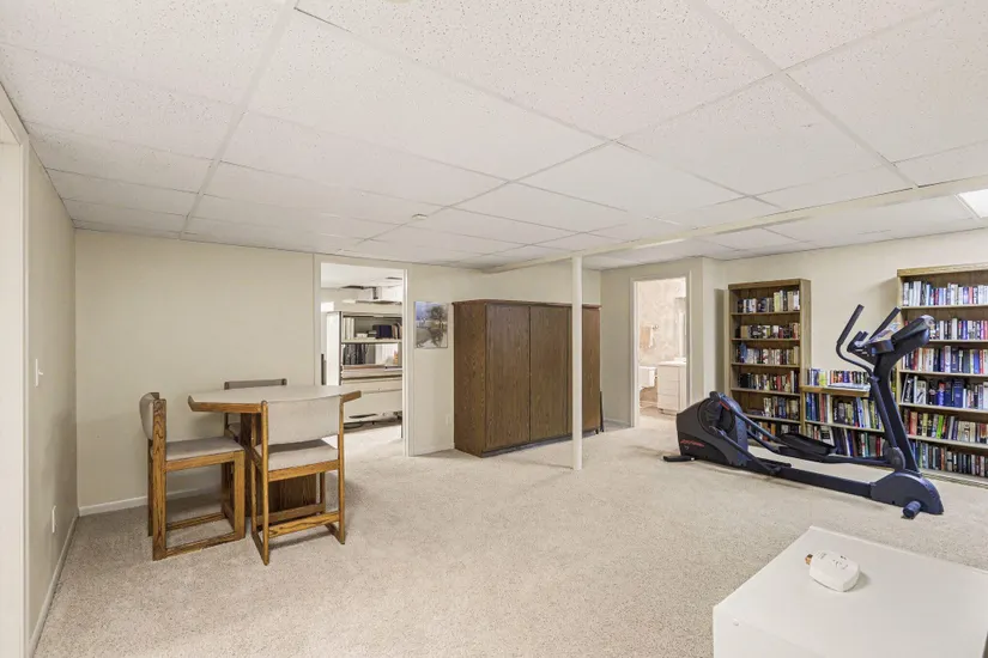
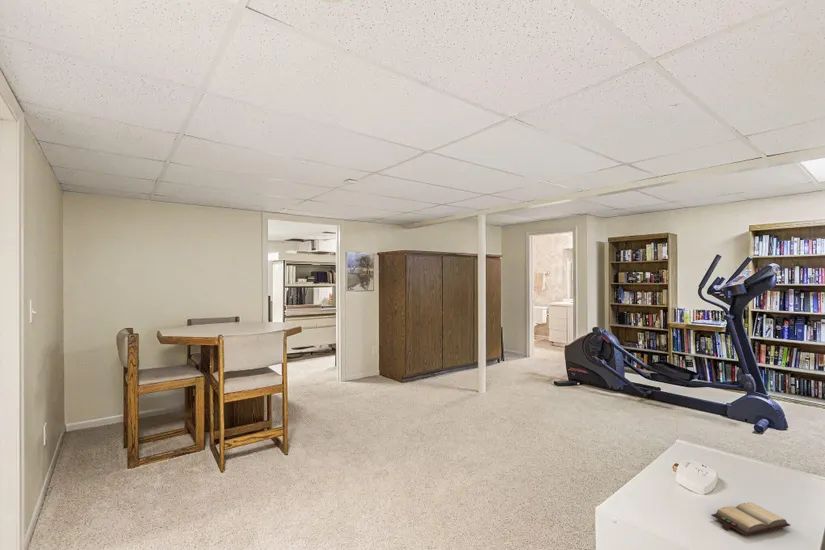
+ hardback book [710,502,792,537]
